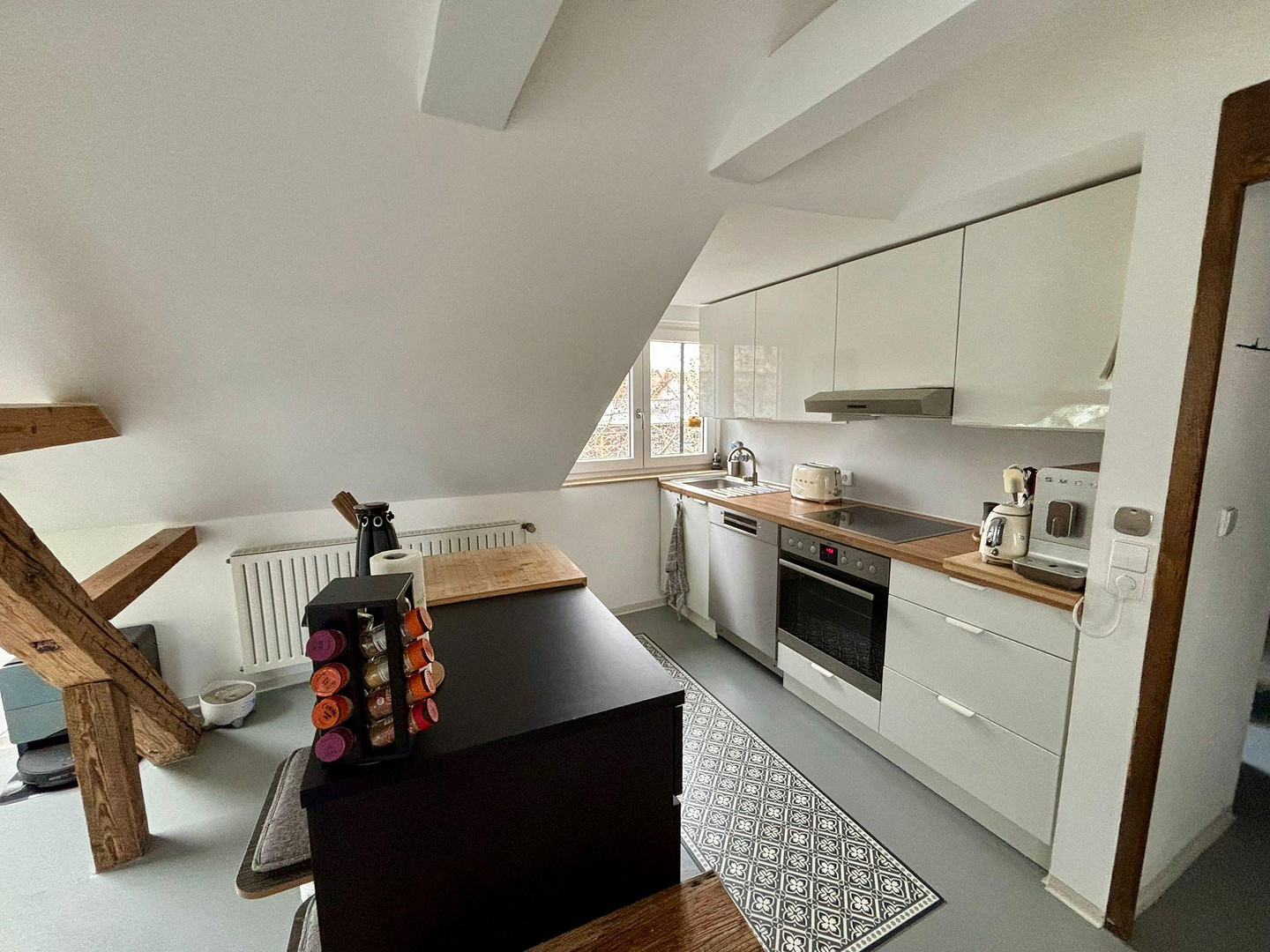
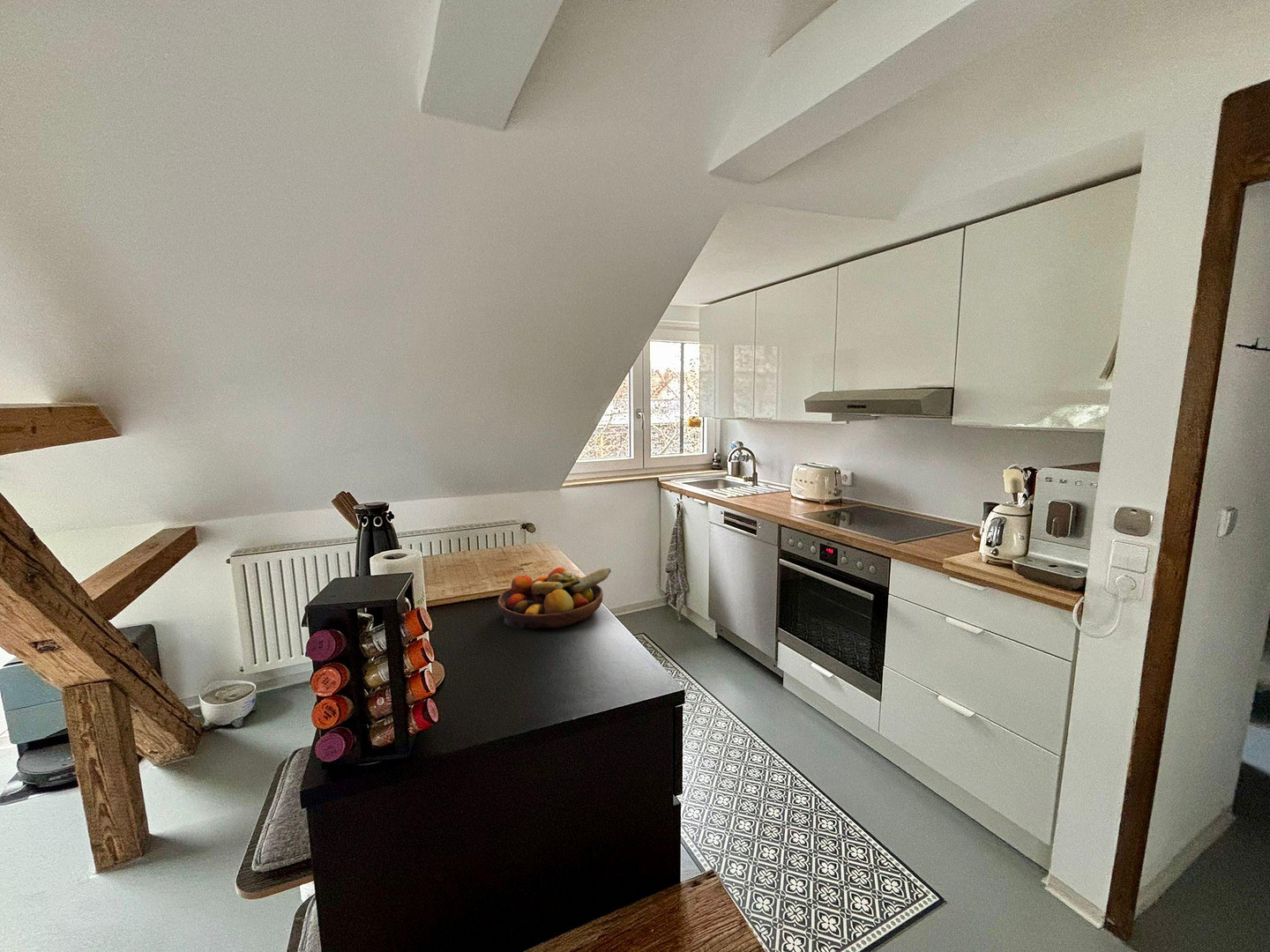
+ fruit bowl [497,566,612,629]
